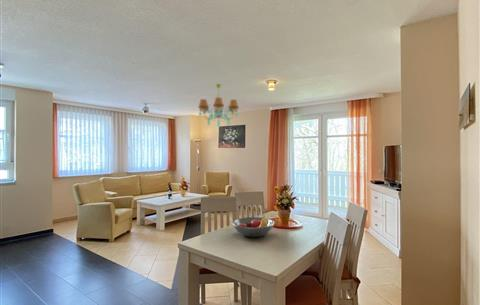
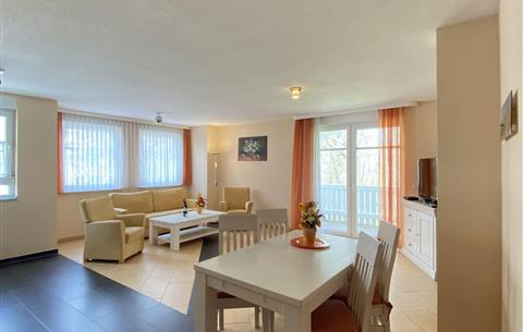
- fruit bowl [232,215,275,238]
- chandelier [197,83,240,129]
